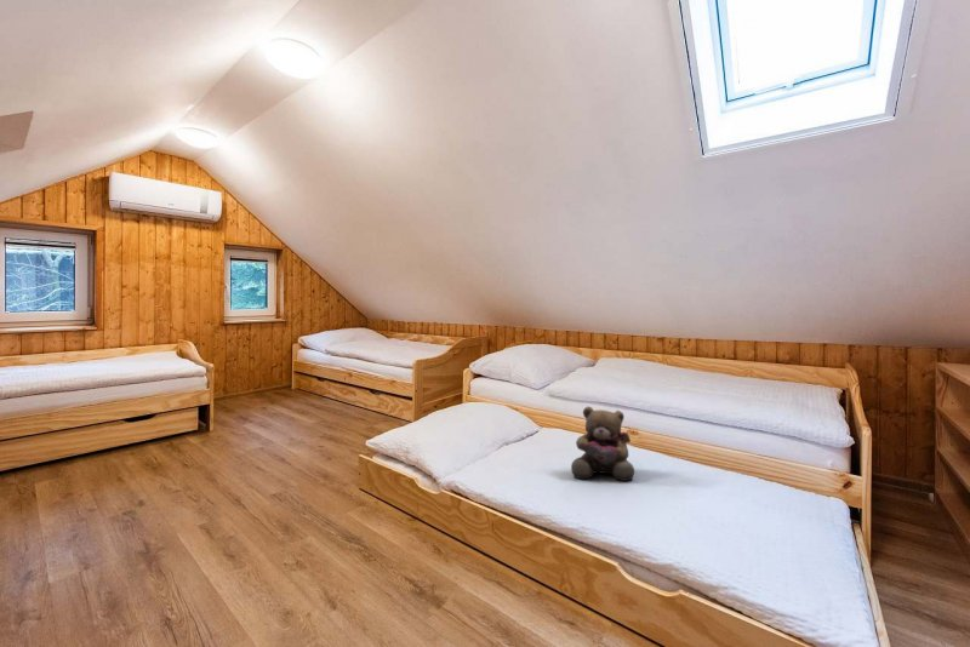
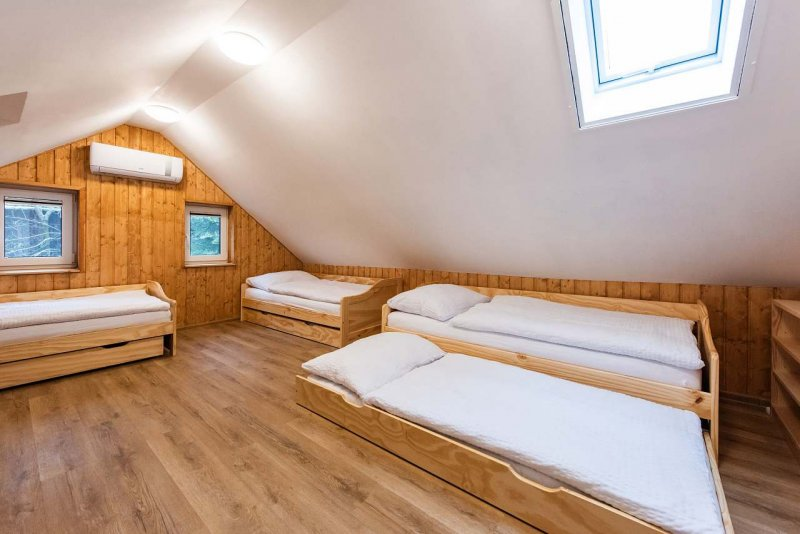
- teddy bear [570,406,635,482]
